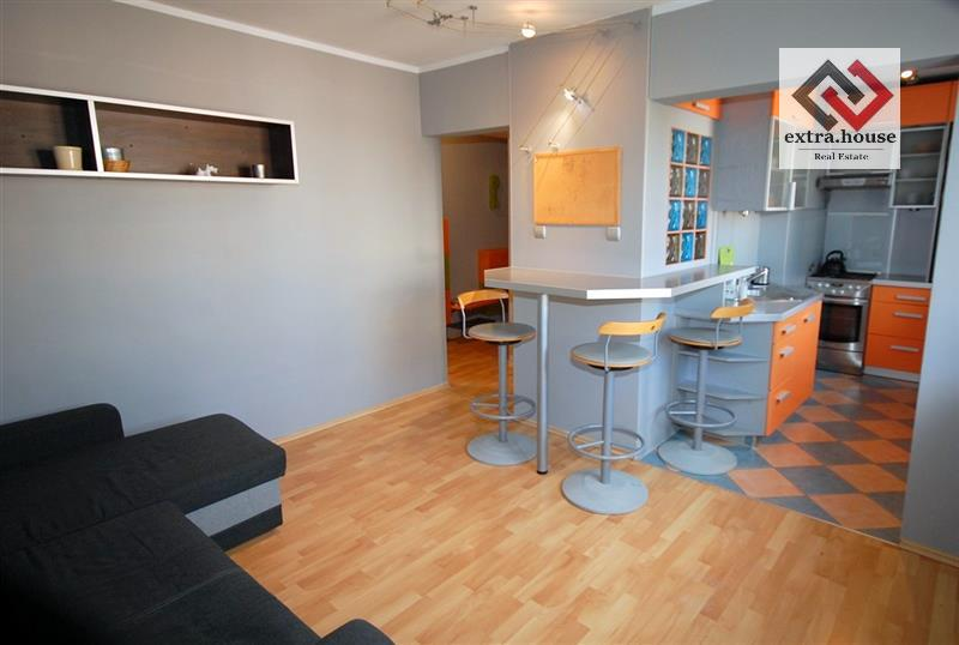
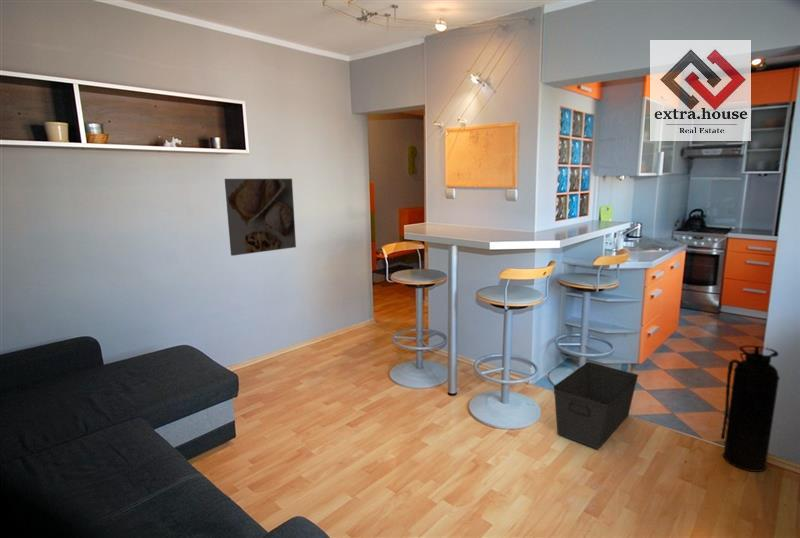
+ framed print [224,178,297,257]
+ fire extinguisher [720,344,781,473]
+ storage bin [553,361,639,450]
